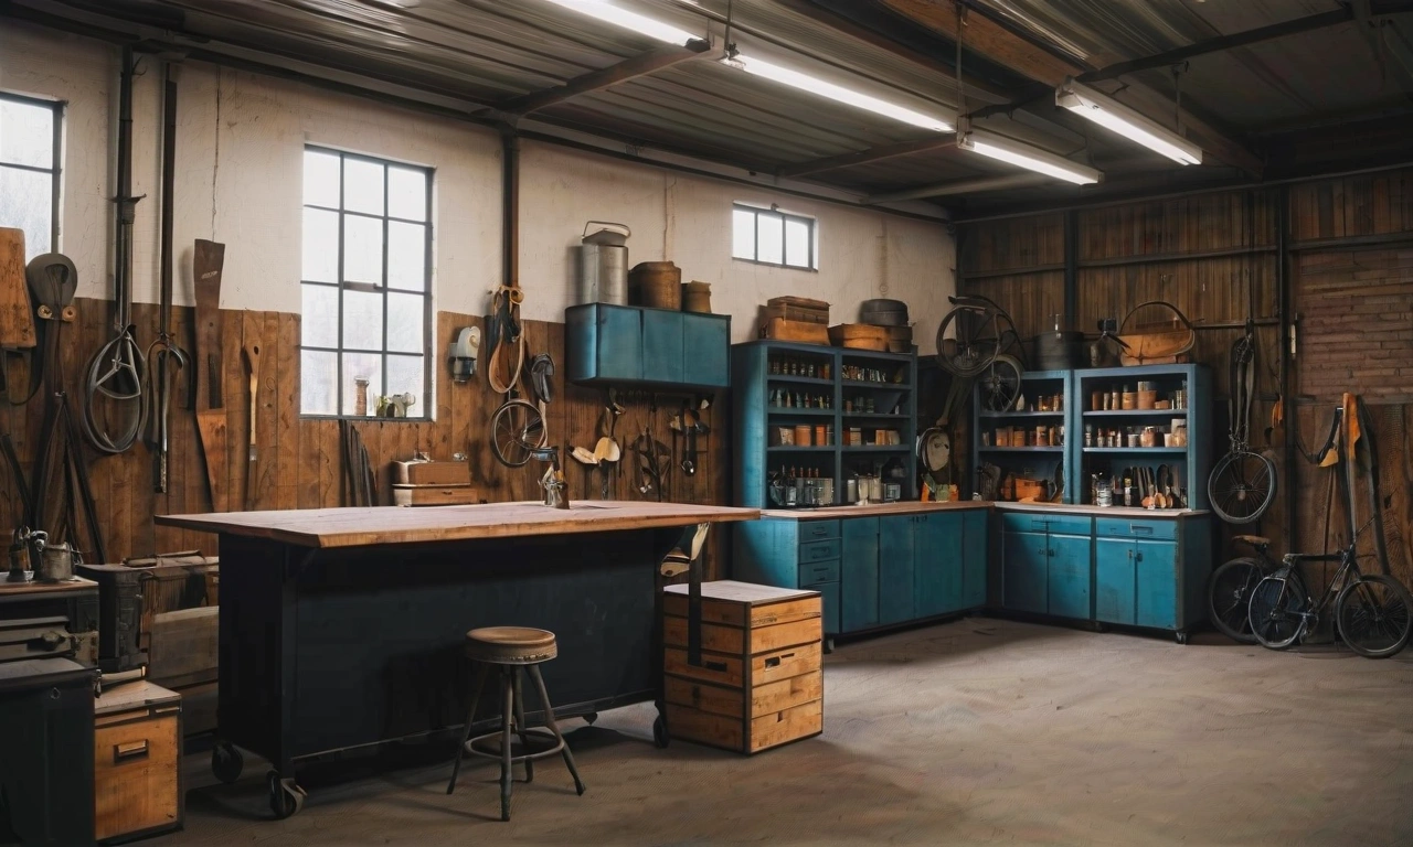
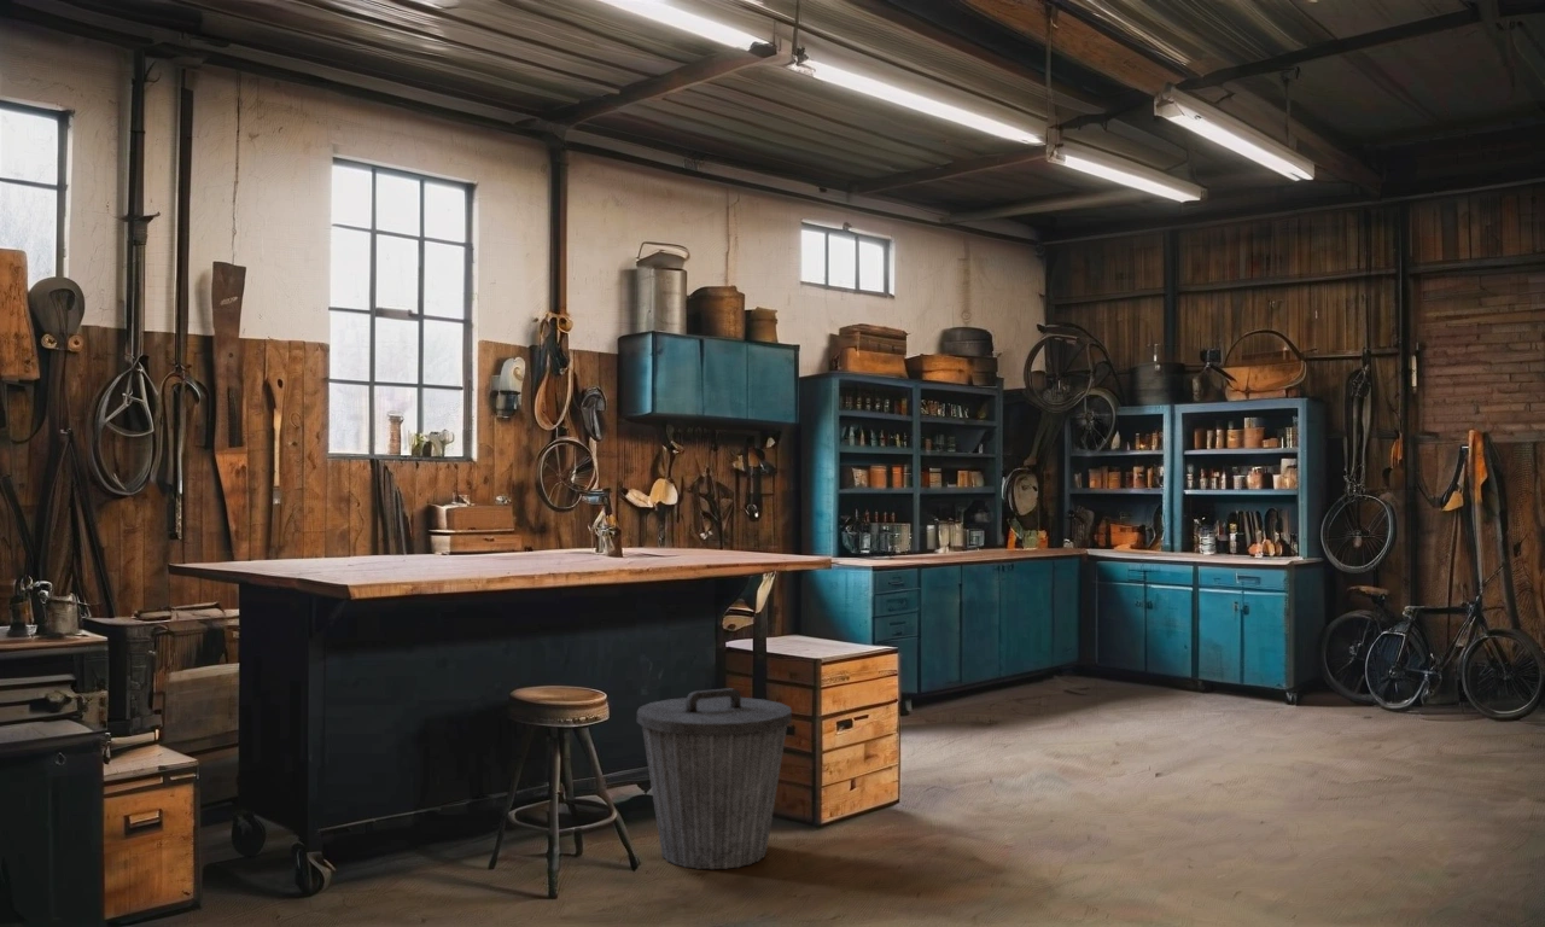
+ trash can [636,687,793,870]
